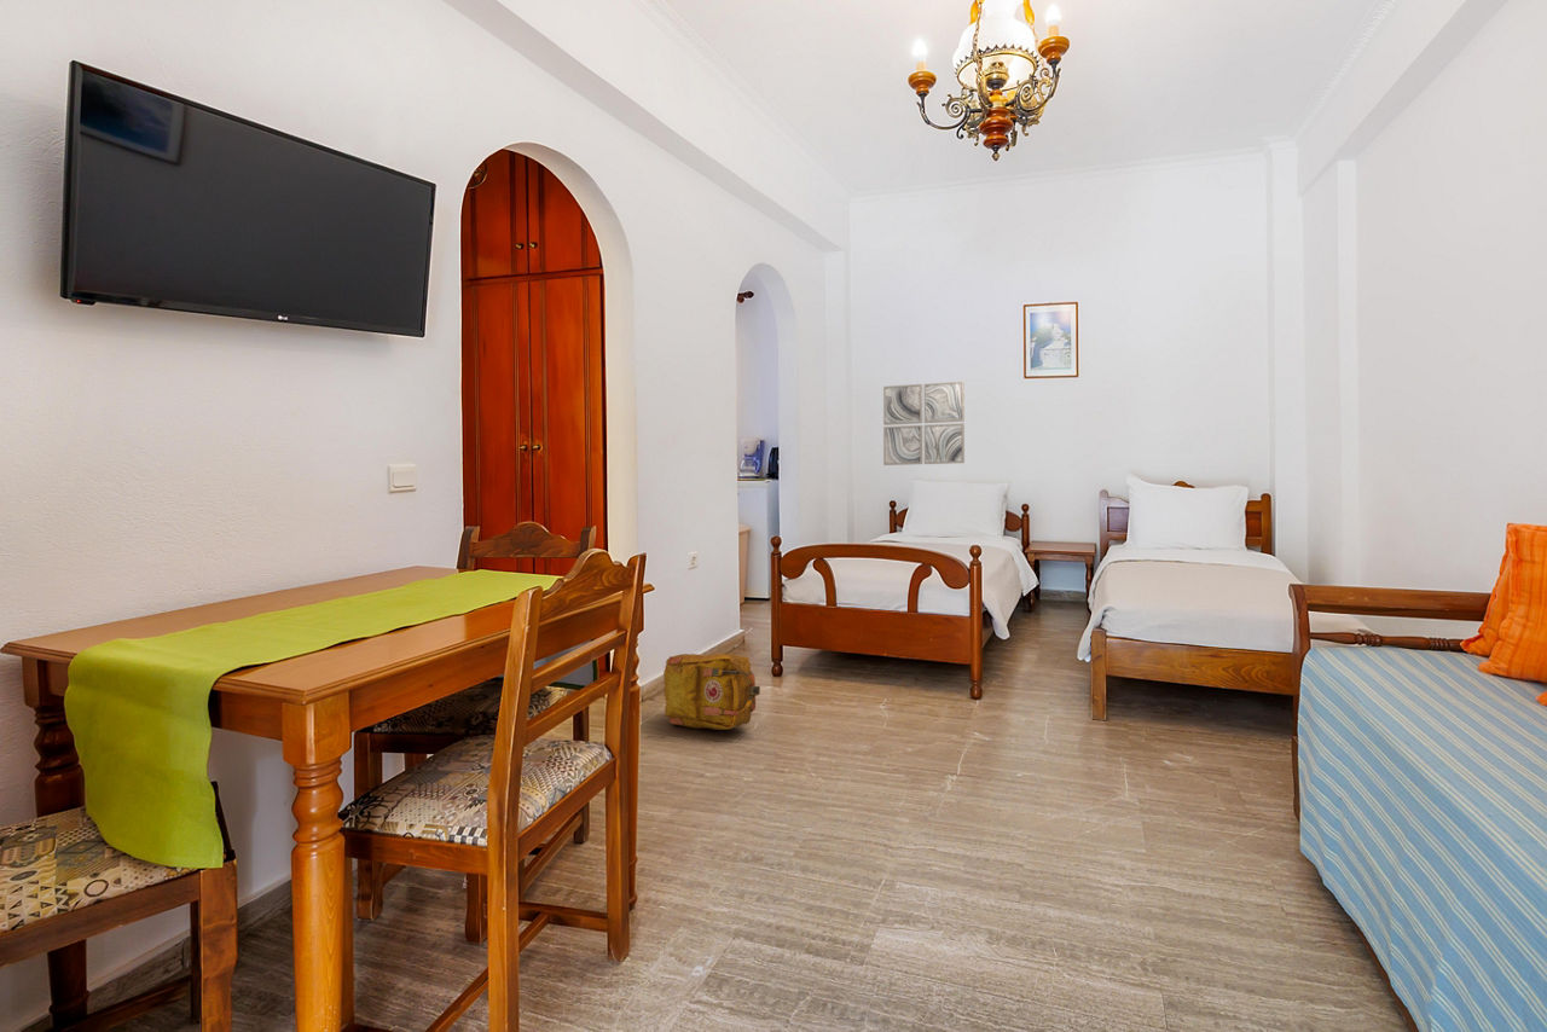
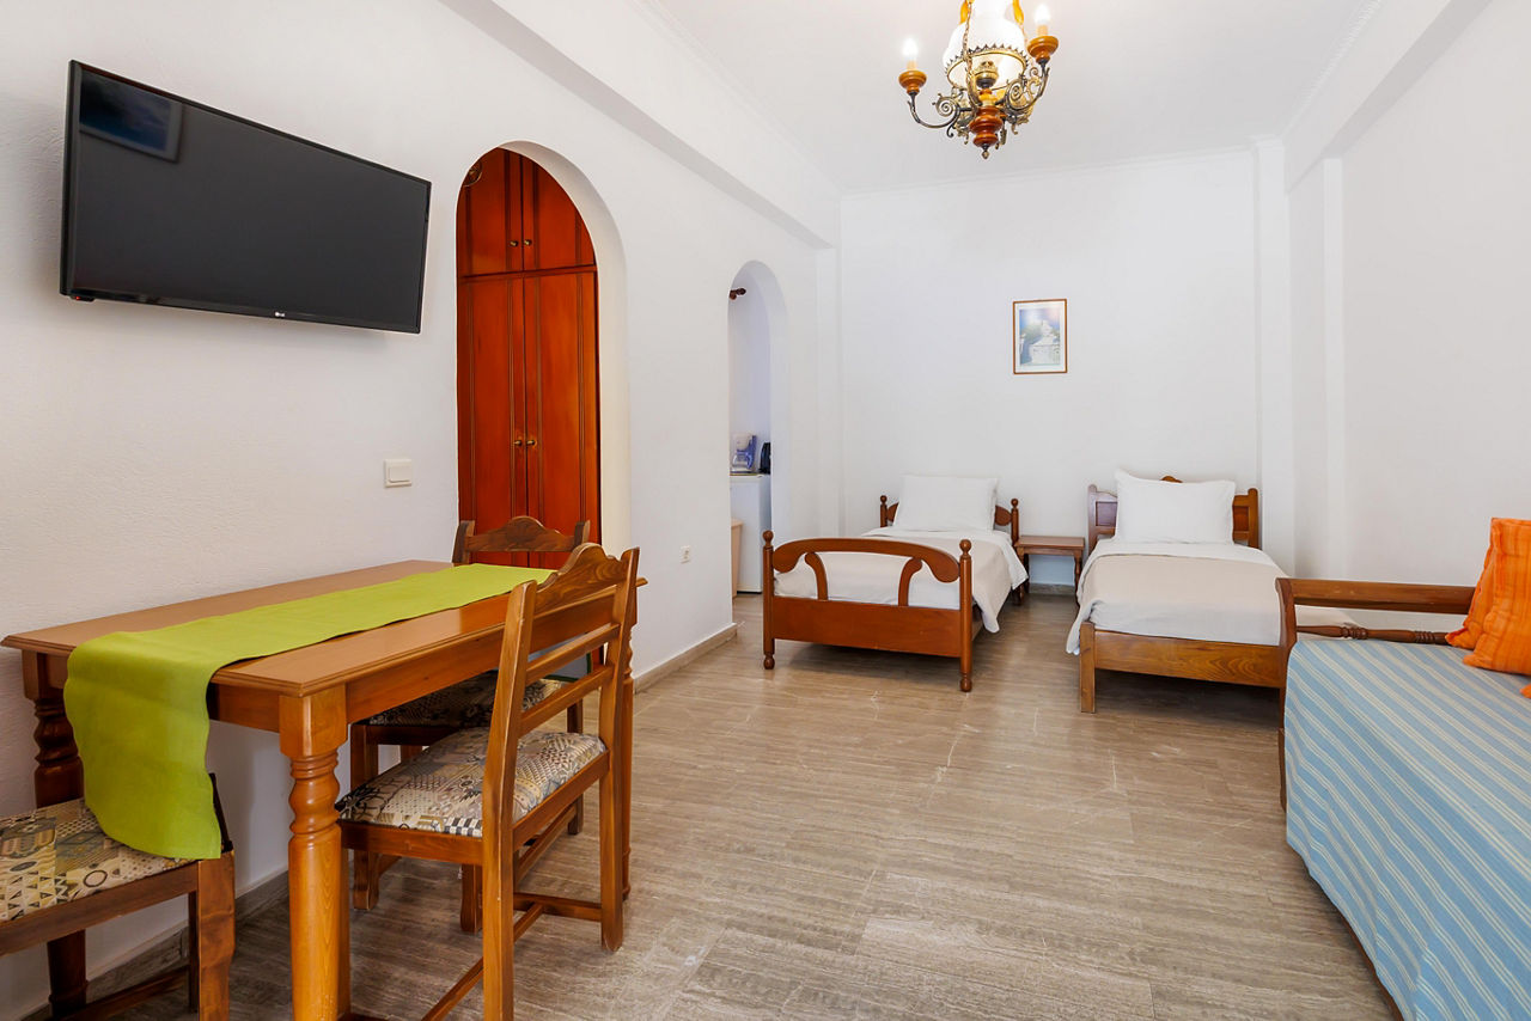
- backpack [662,651,761,731]
- wall art [882,381,966,466]
